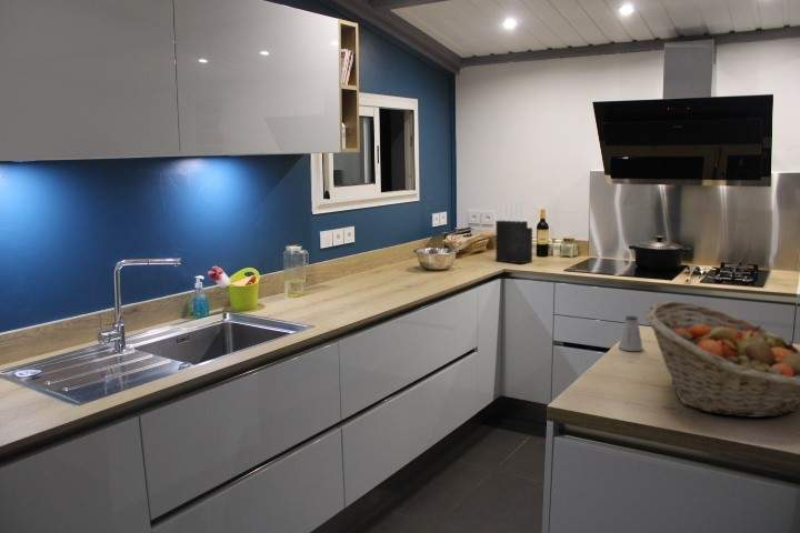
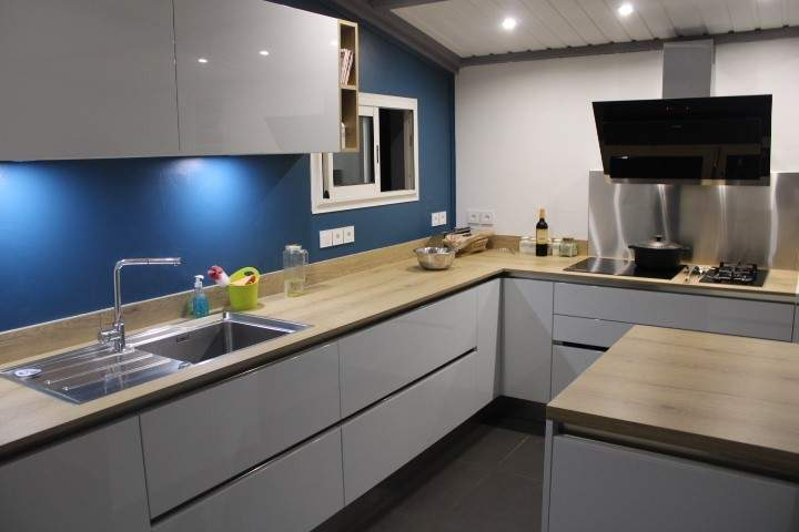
- saltshaker [618,314,644,352]
- fruit basket [644,300,800,419]
- knife block [494,199,533,264]
